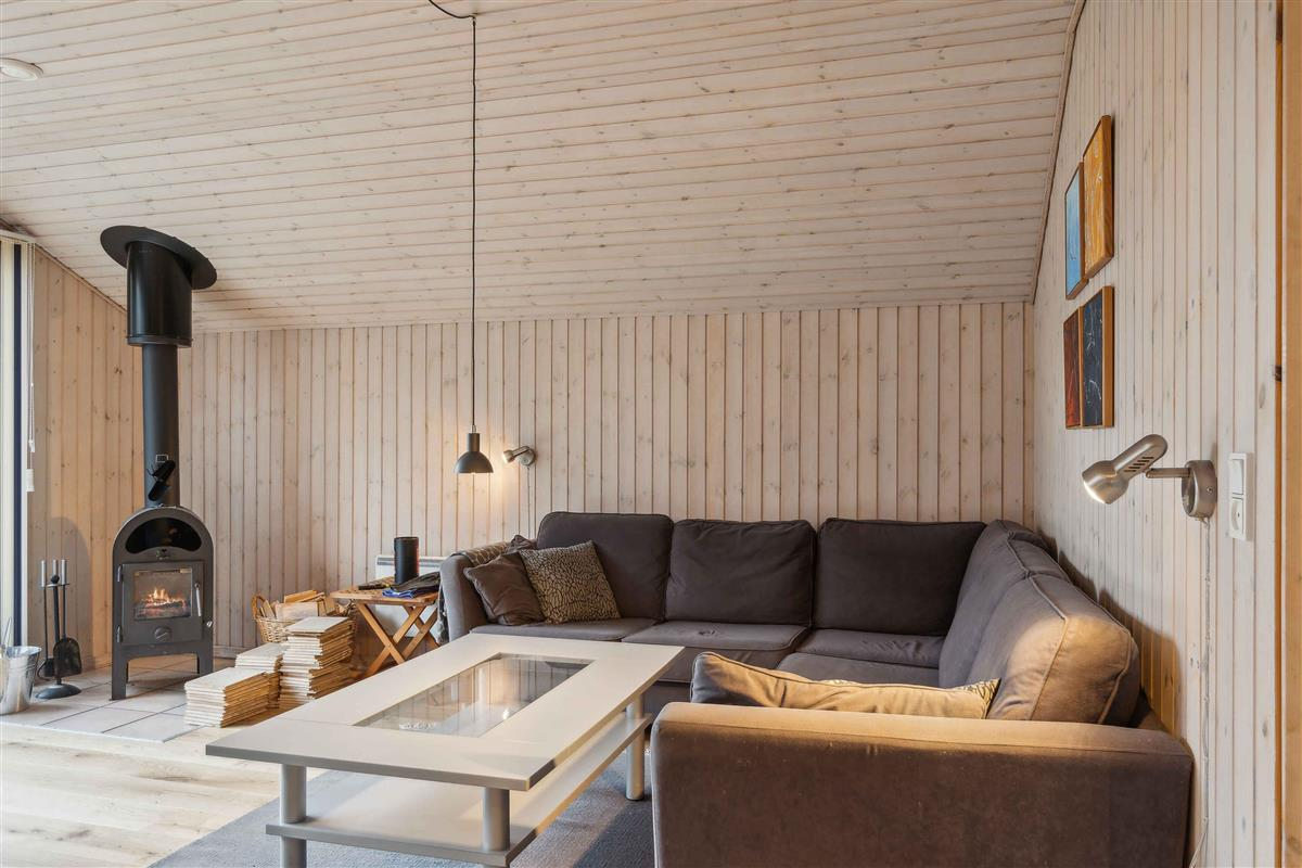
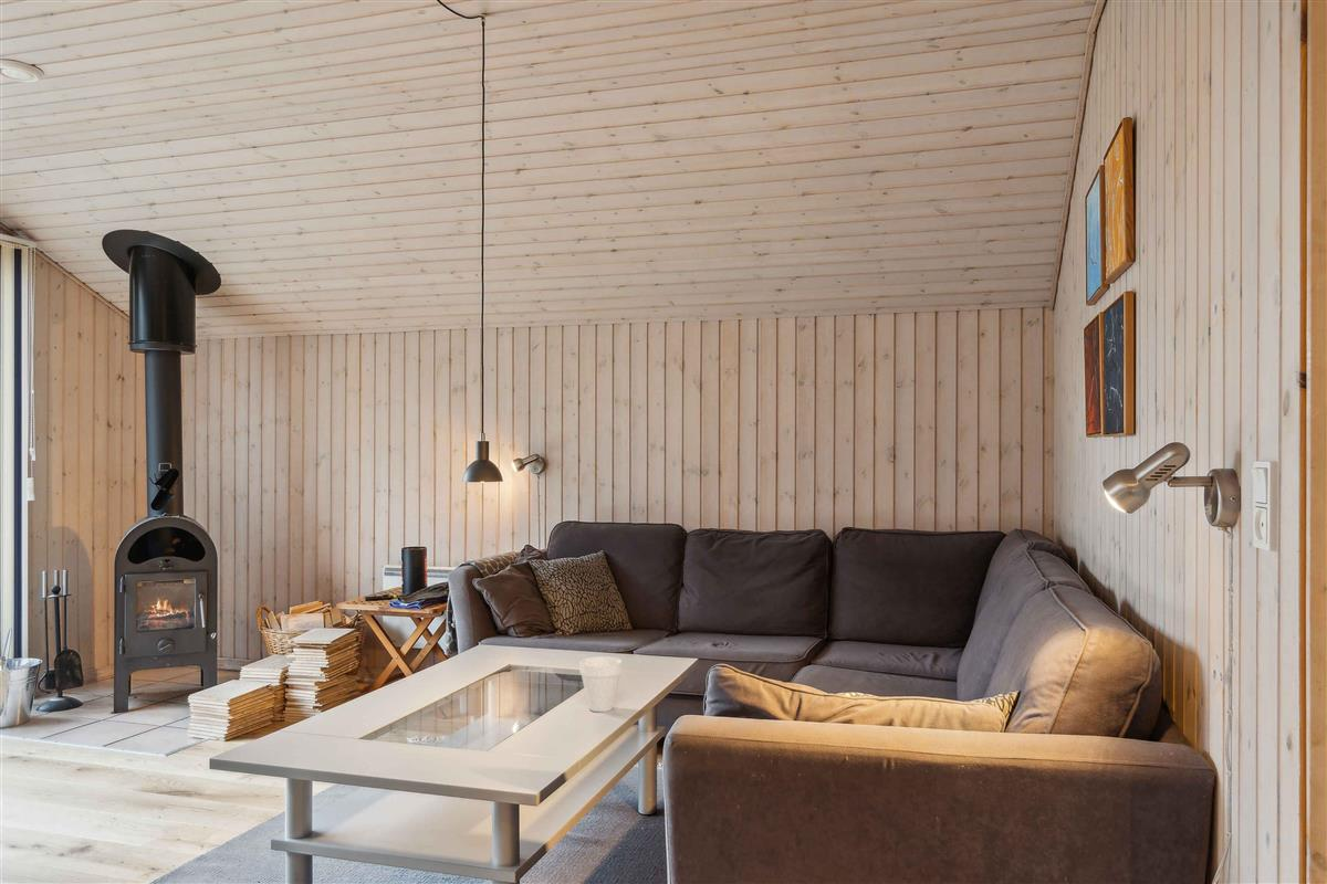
+ cup [578,655,623,713]
